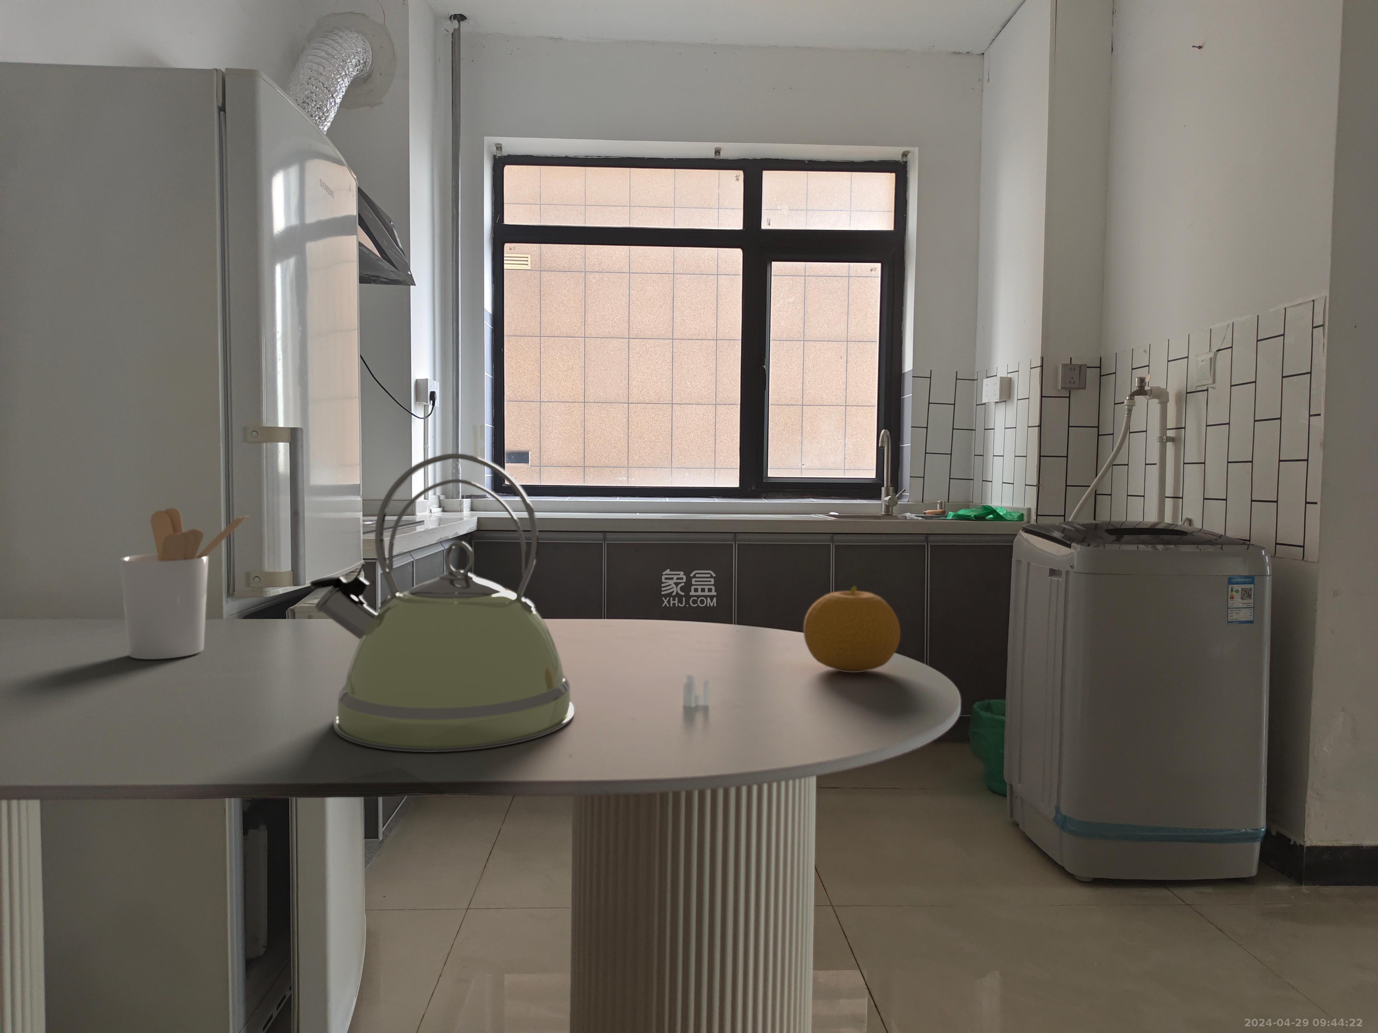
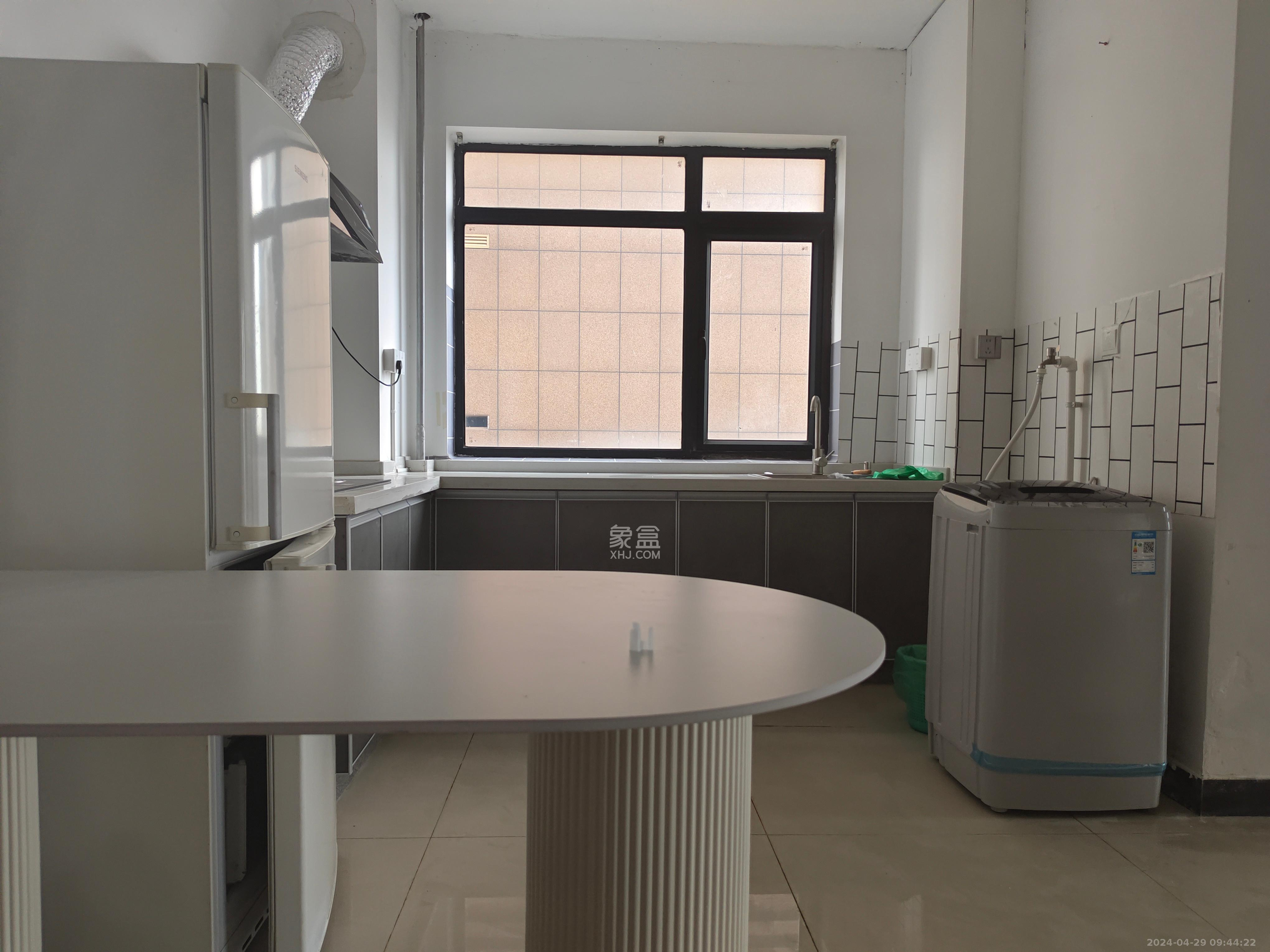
- kettle [309,454,574,752]
- utensil holder [119,508,248,660]
- fruit [803,586,901,673]
